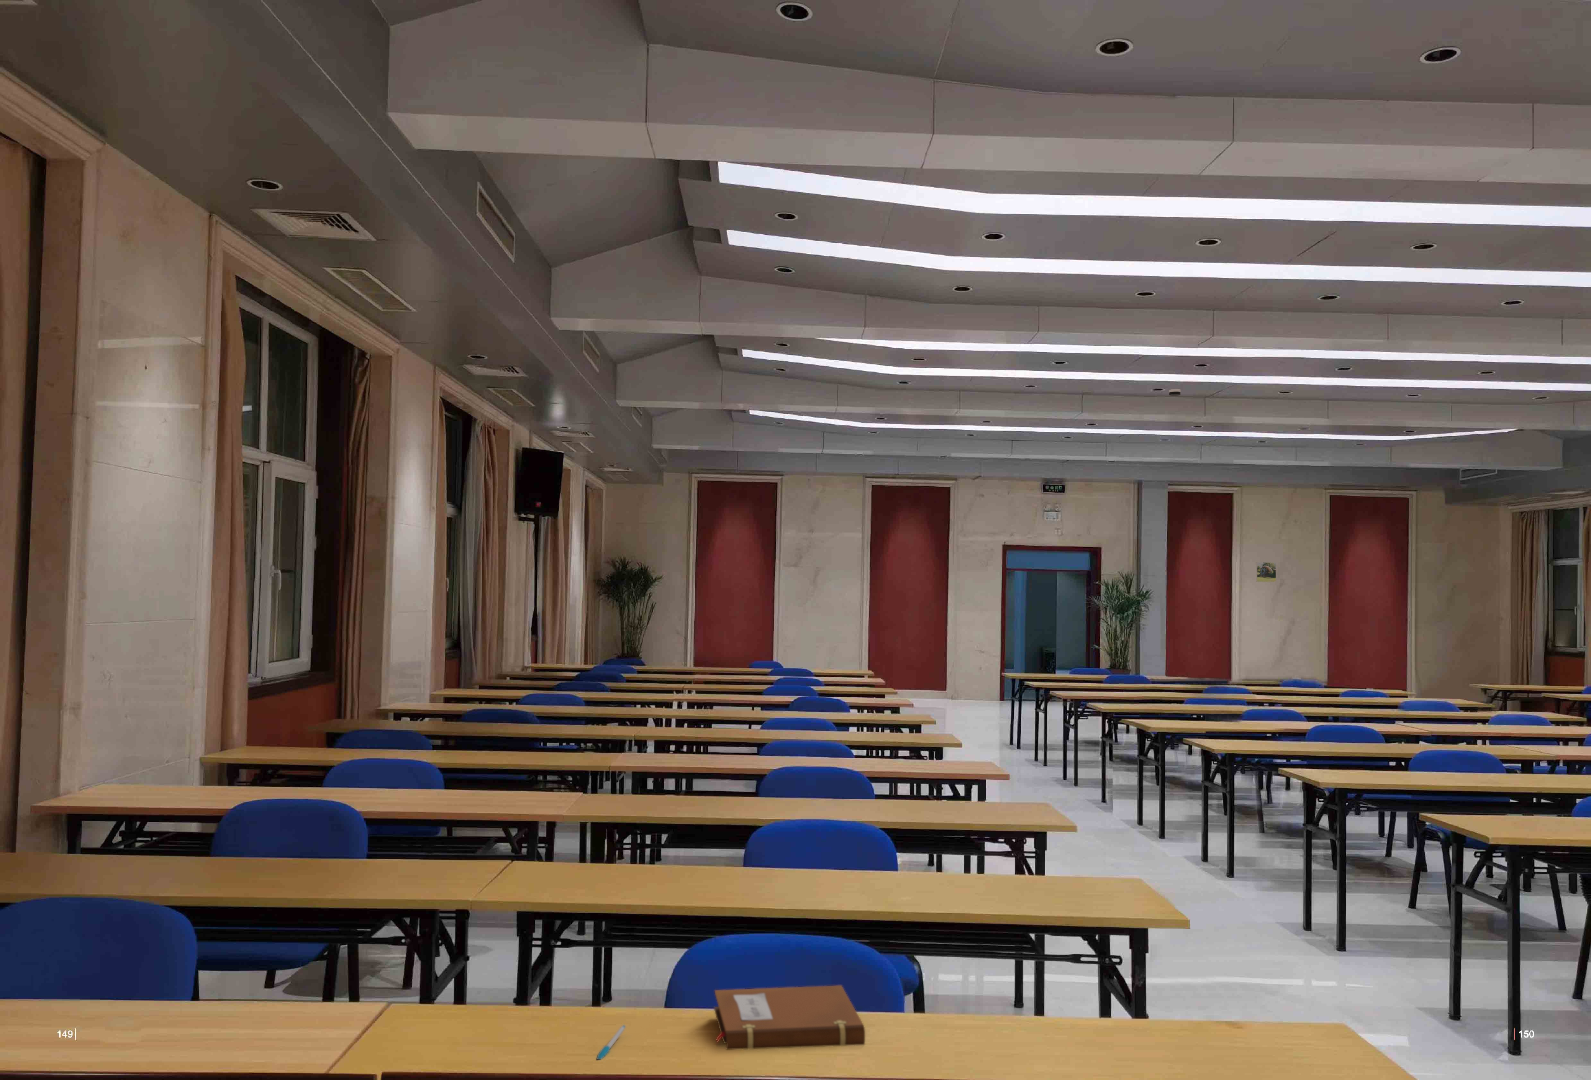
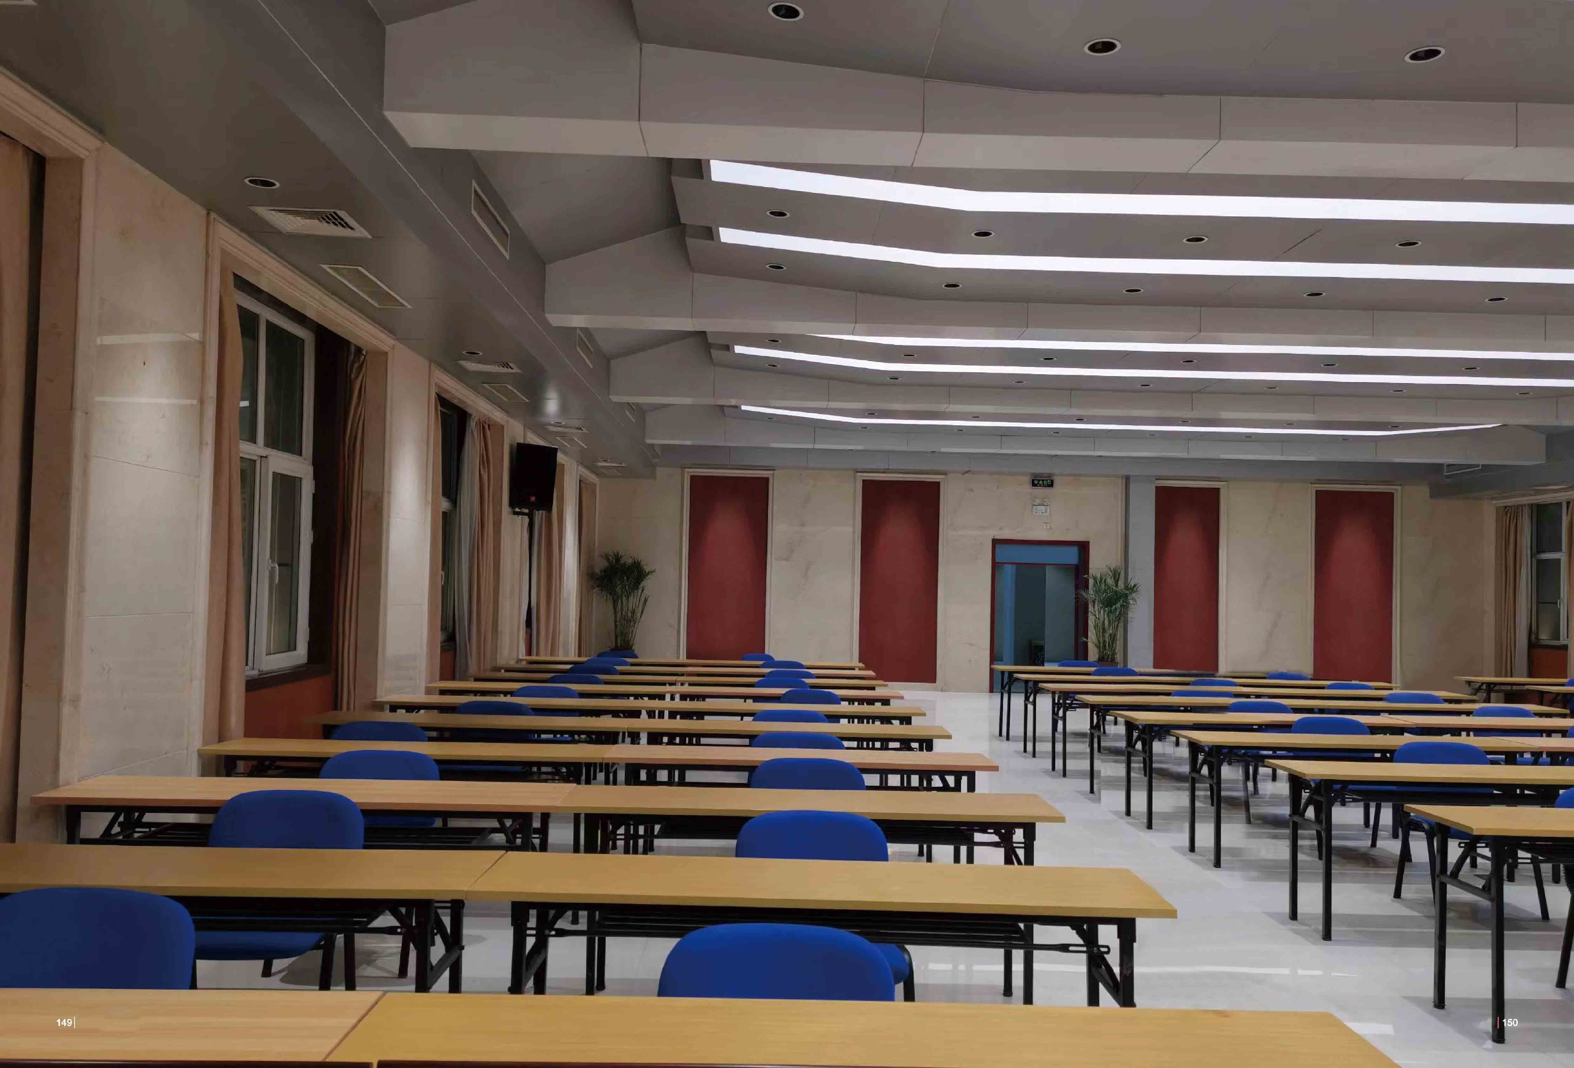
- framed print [1256,562,1276,582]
- pen [597,1025,626,1061]
- smoke detector [1169,388,1181,397]
- notebook [714,985,865,1050]
